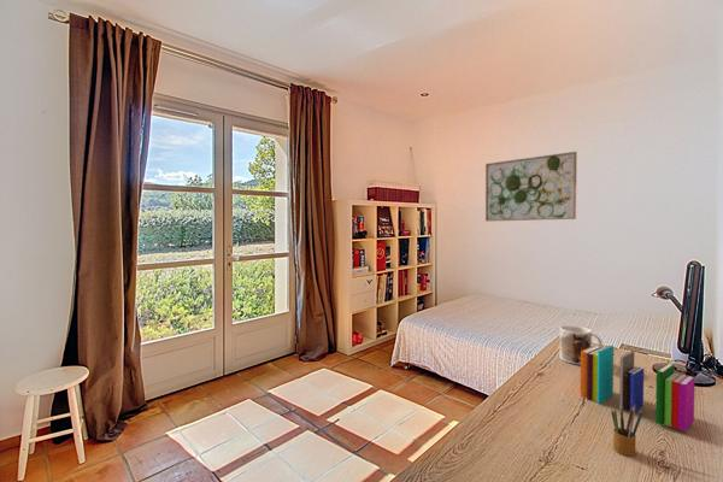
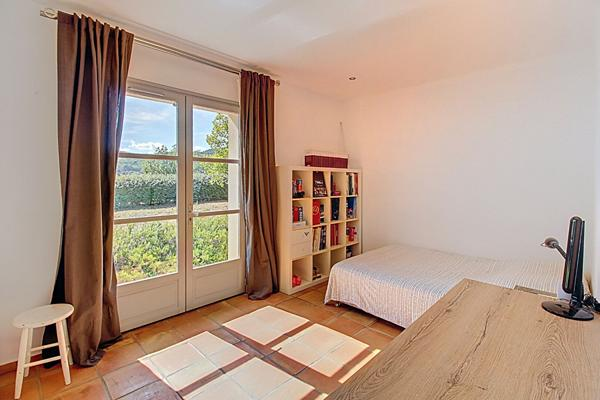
- wall art [484,151,578,223]
- pencil box [610,405,643,457]
- mug [558,324,604,365]
- book [580,343,696,433]
